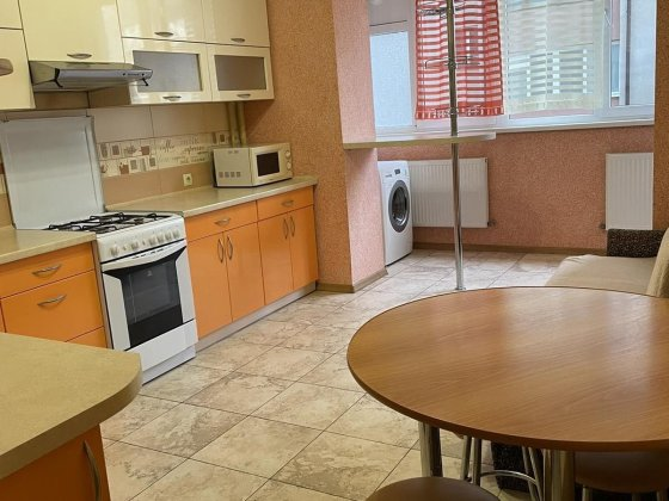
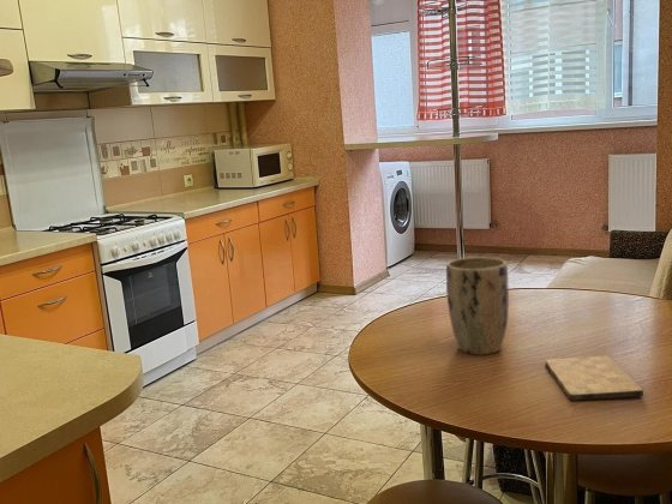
+ cutting board [544,354,644,402]
+ plant pot [445,256,510,356]
